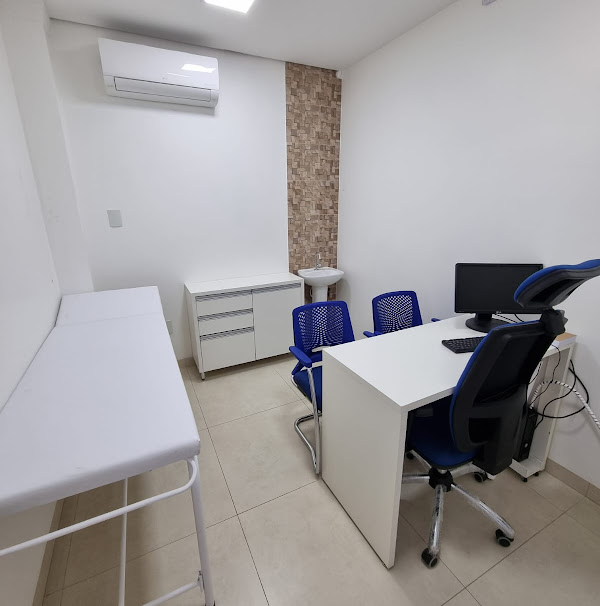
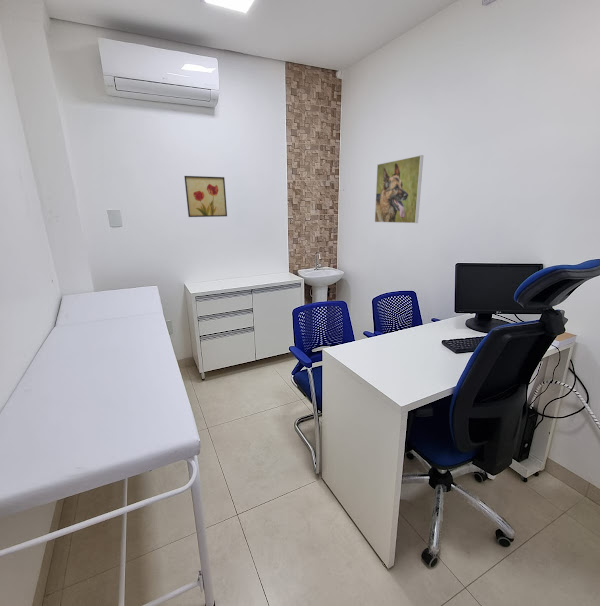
+ wall art [184,175,228,218]
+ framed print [374,154,424,224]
